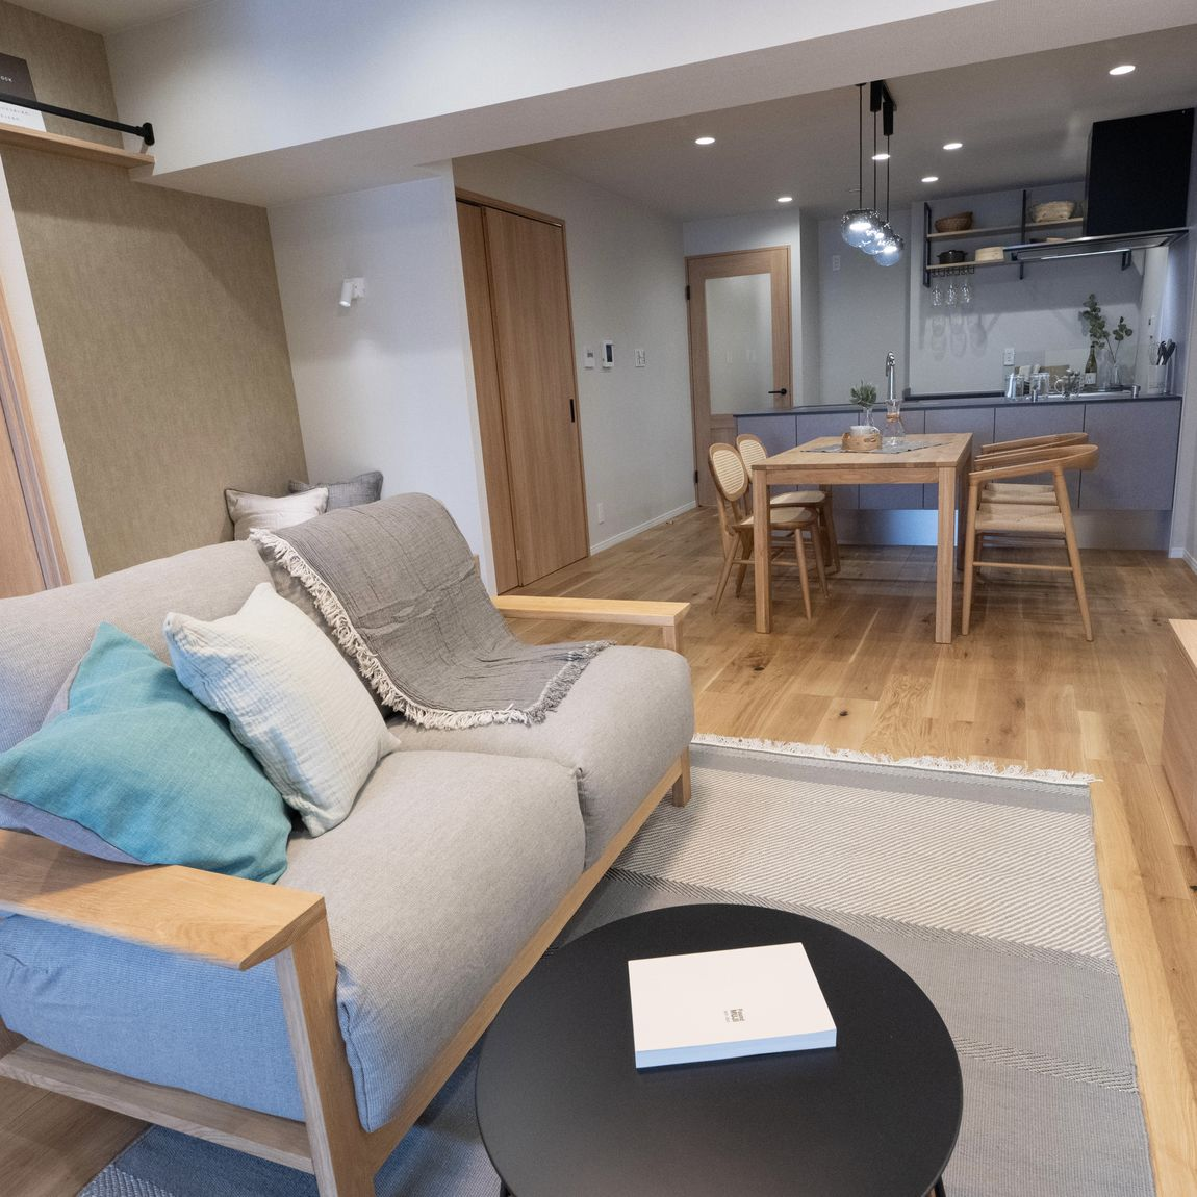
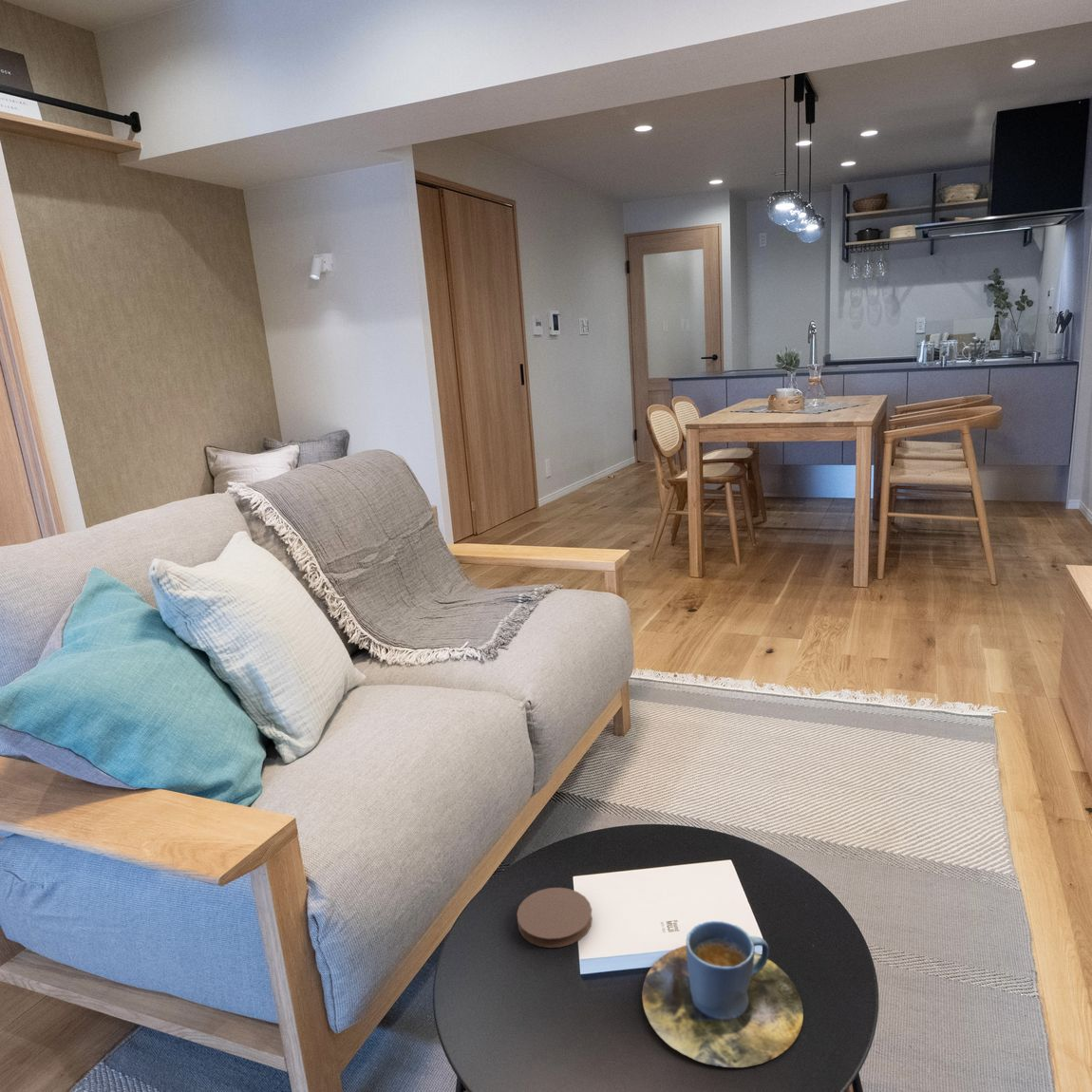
+ cup [641,920,804,1068]
+ coaster [516,887,593,949]
